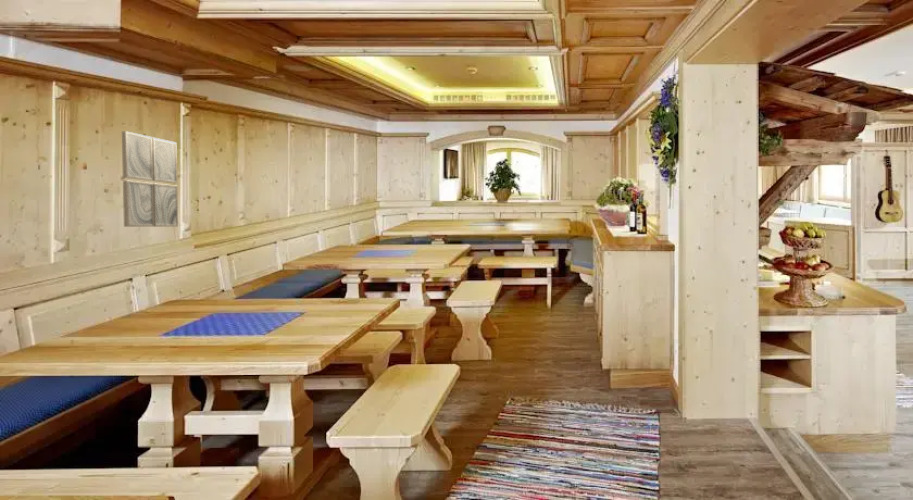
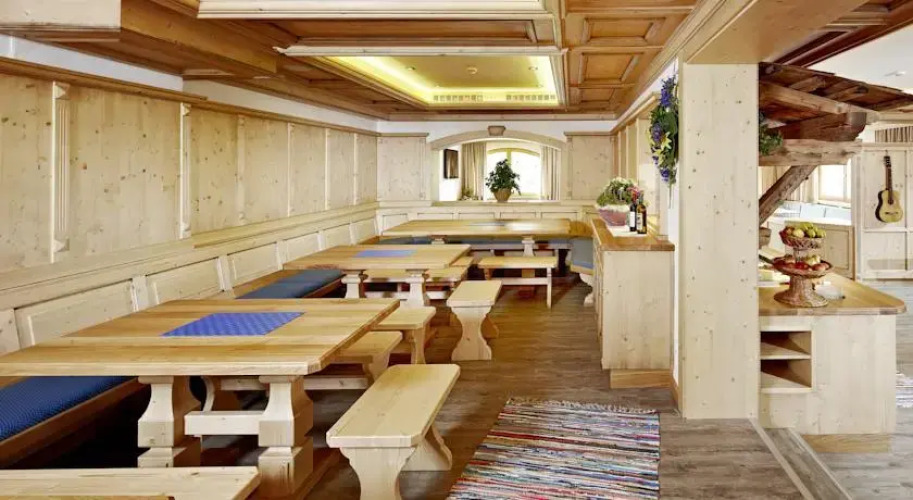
- wall art [121,130,179,228]
